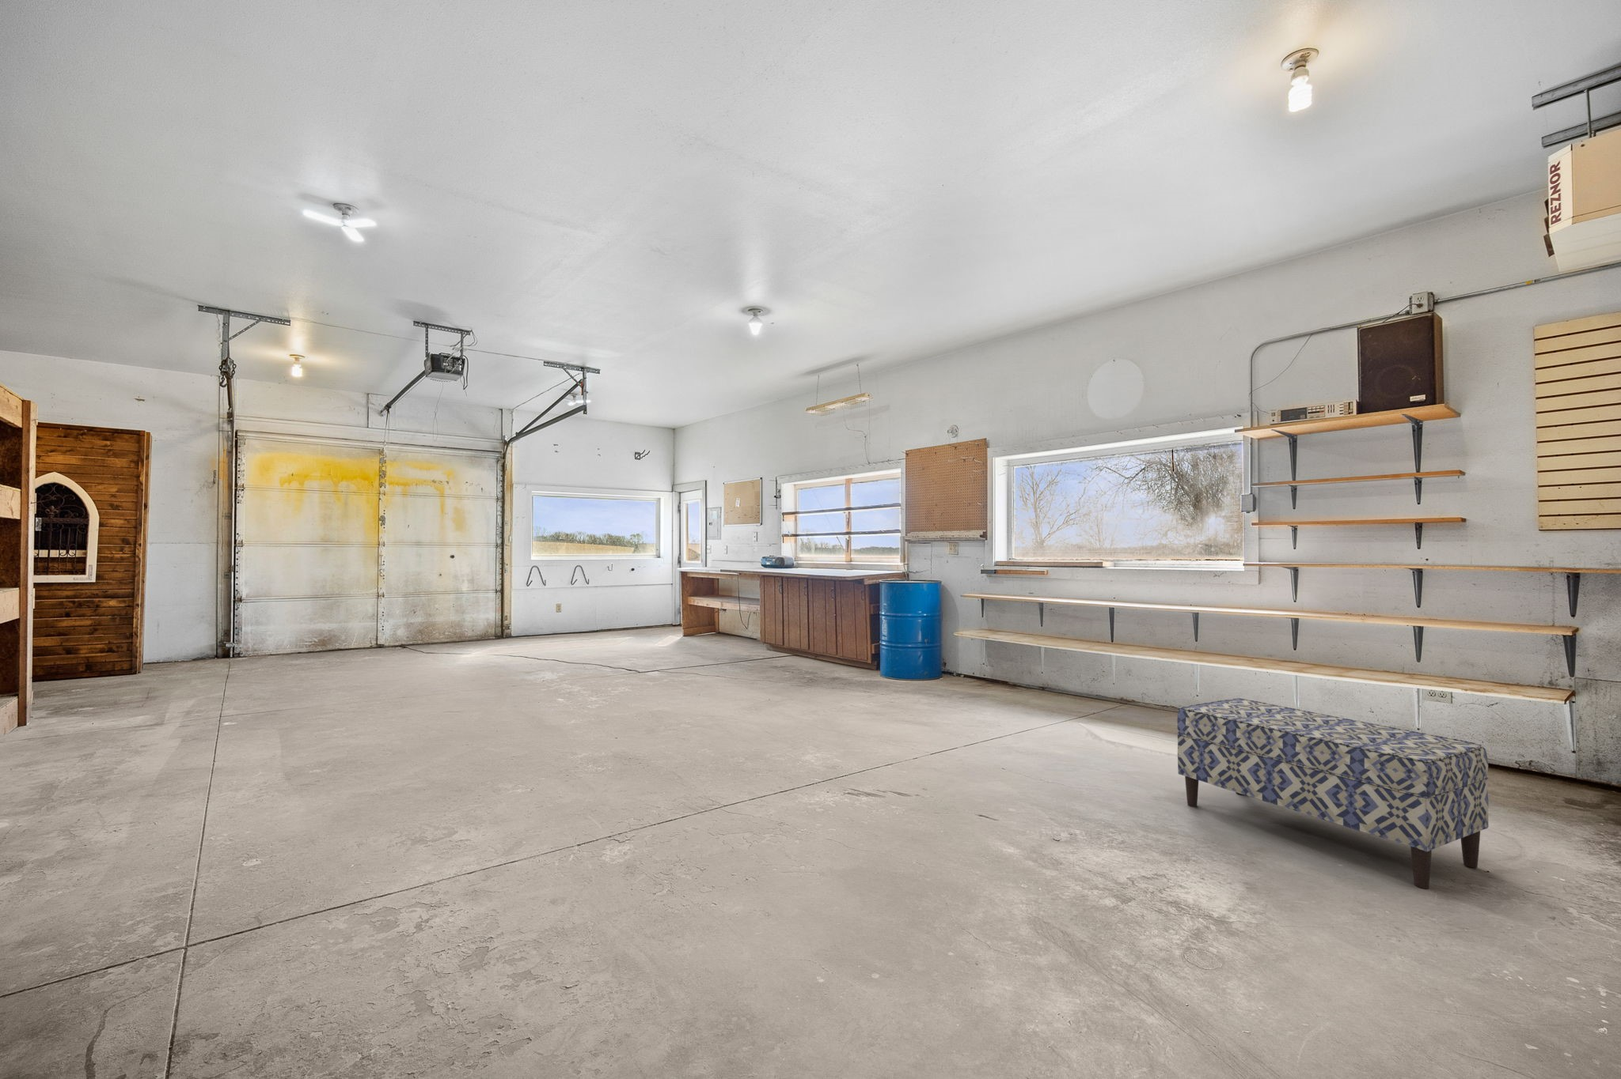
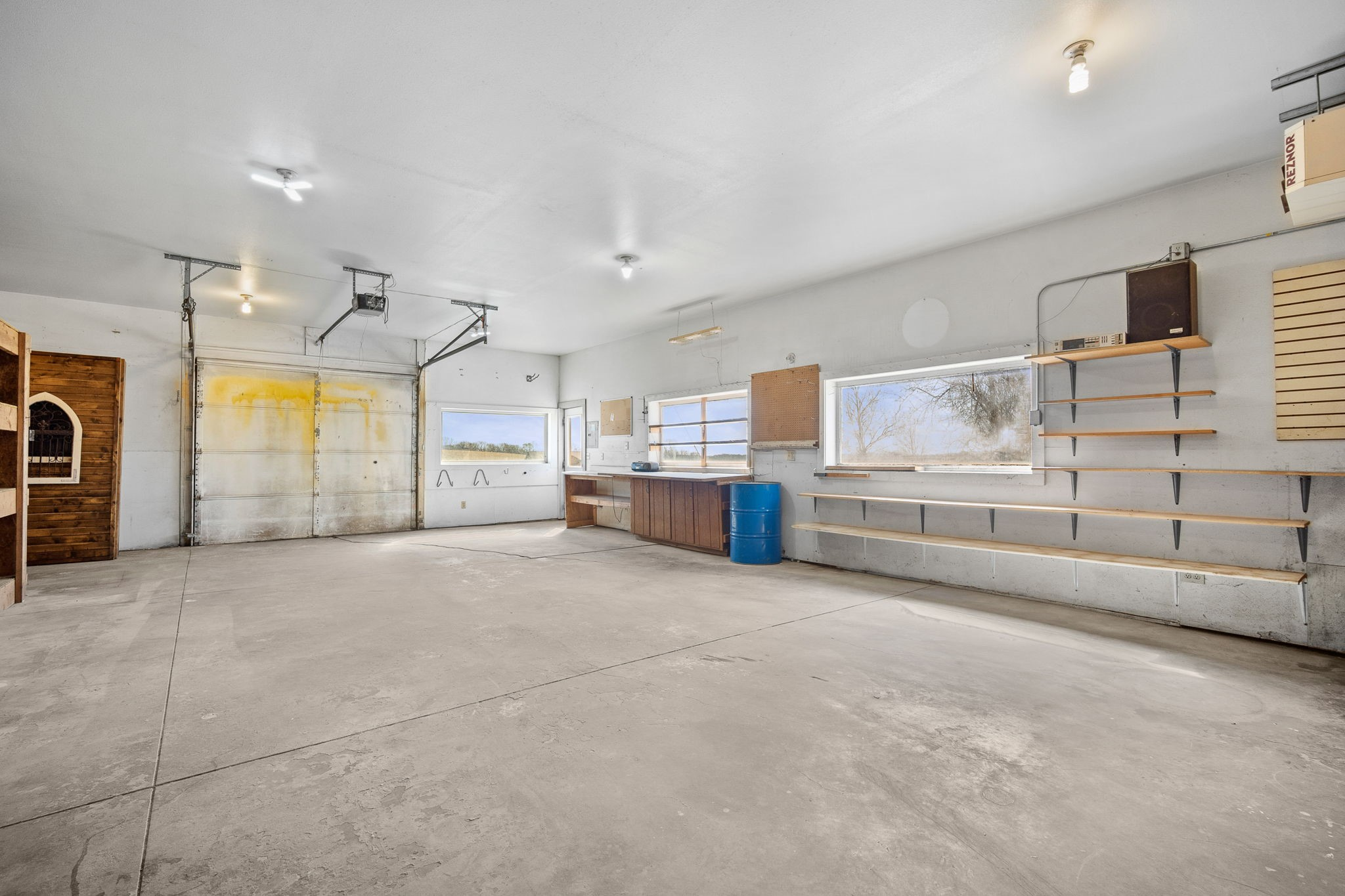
- bench [1176,697,1488,889]
